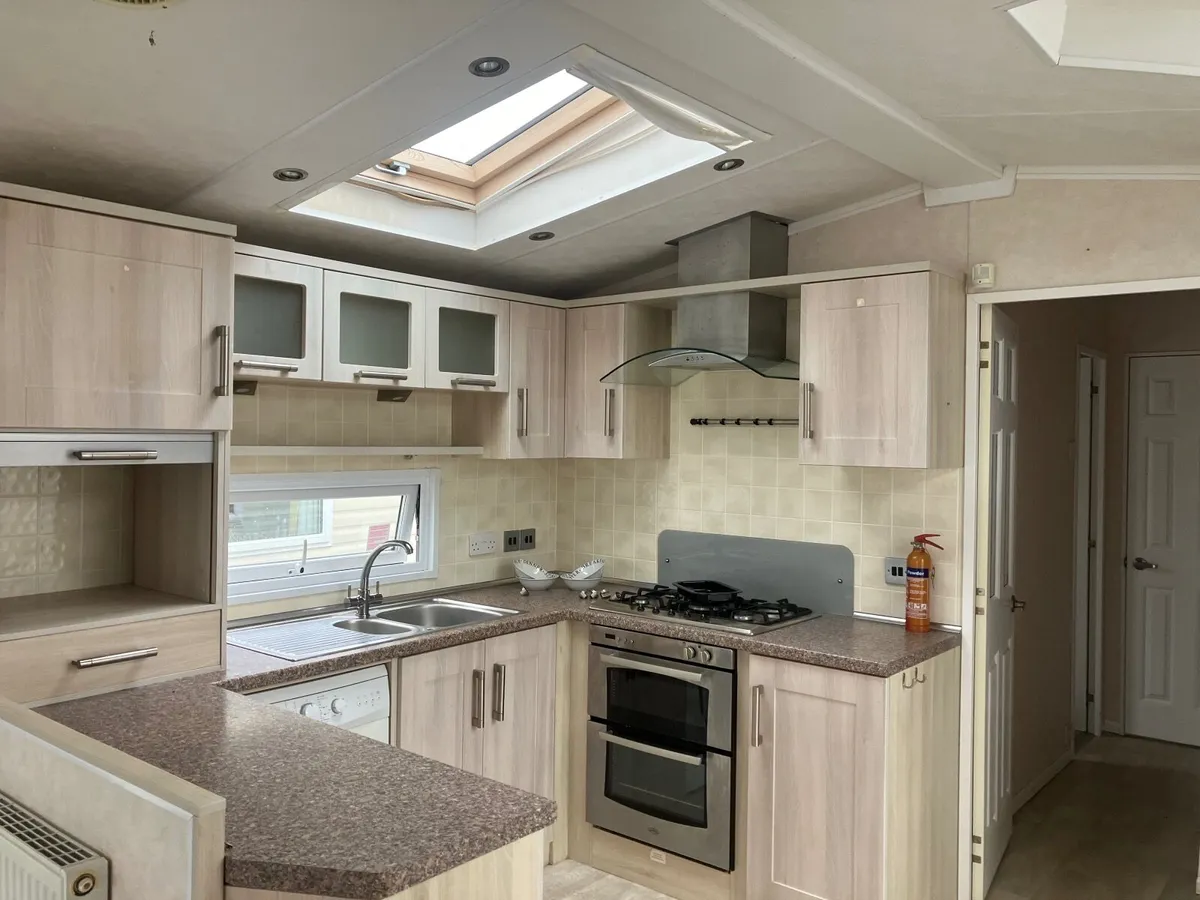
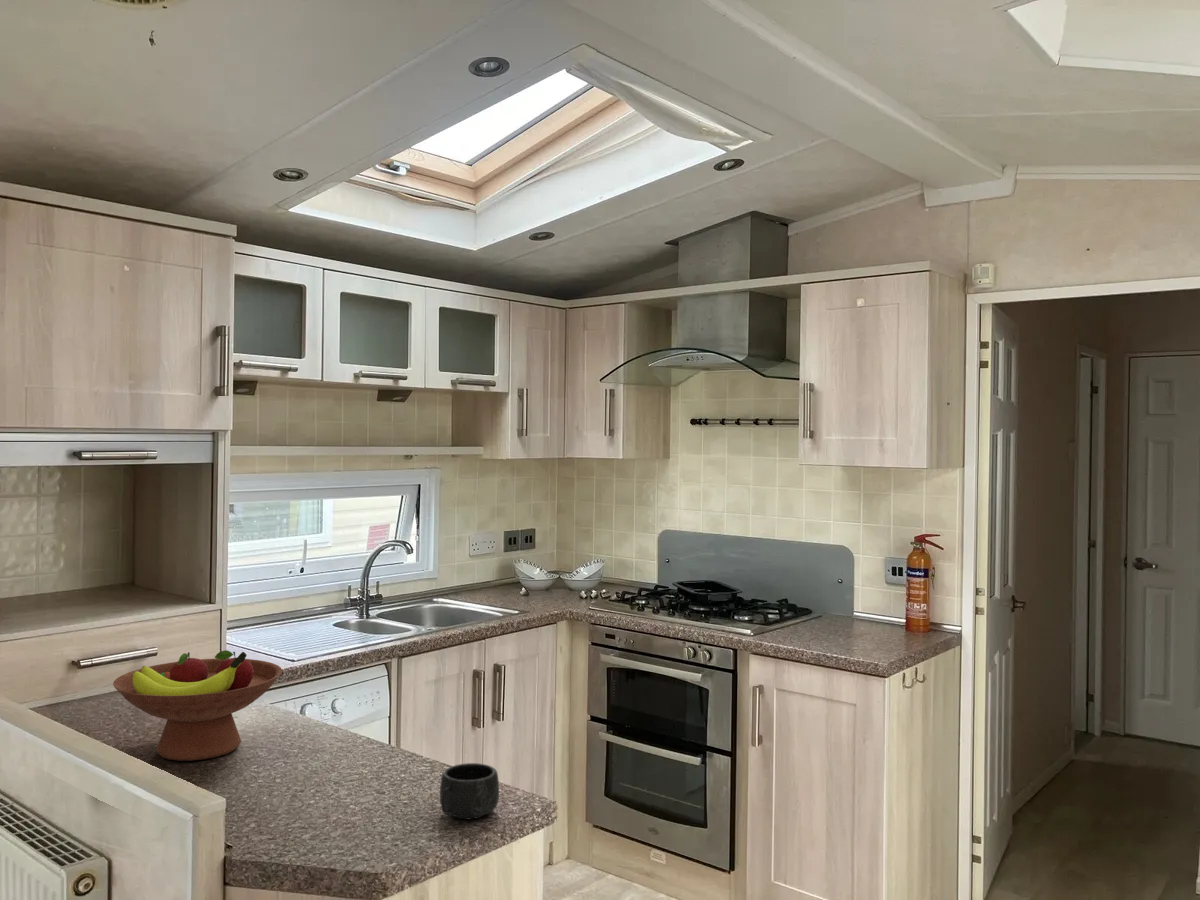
+ mug [439,762,500,821]
+ fruit bowl [112,649,283,762]
